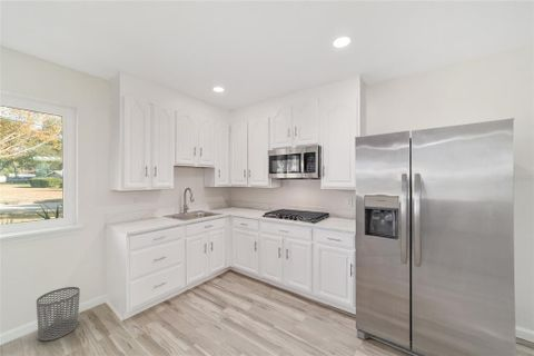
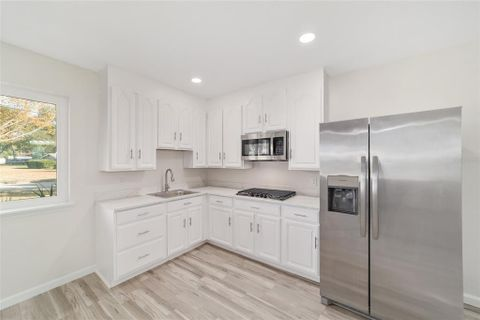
- waste bin [36,286,81,342]
